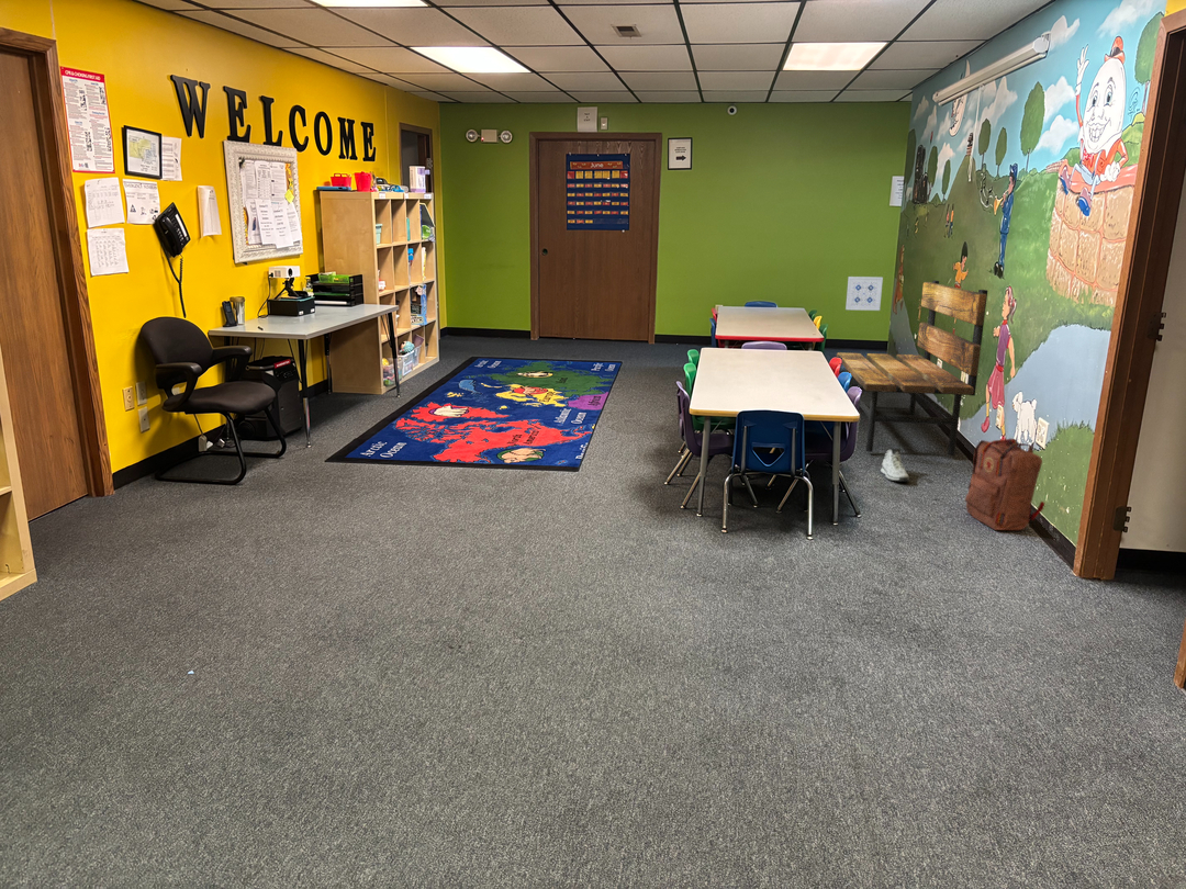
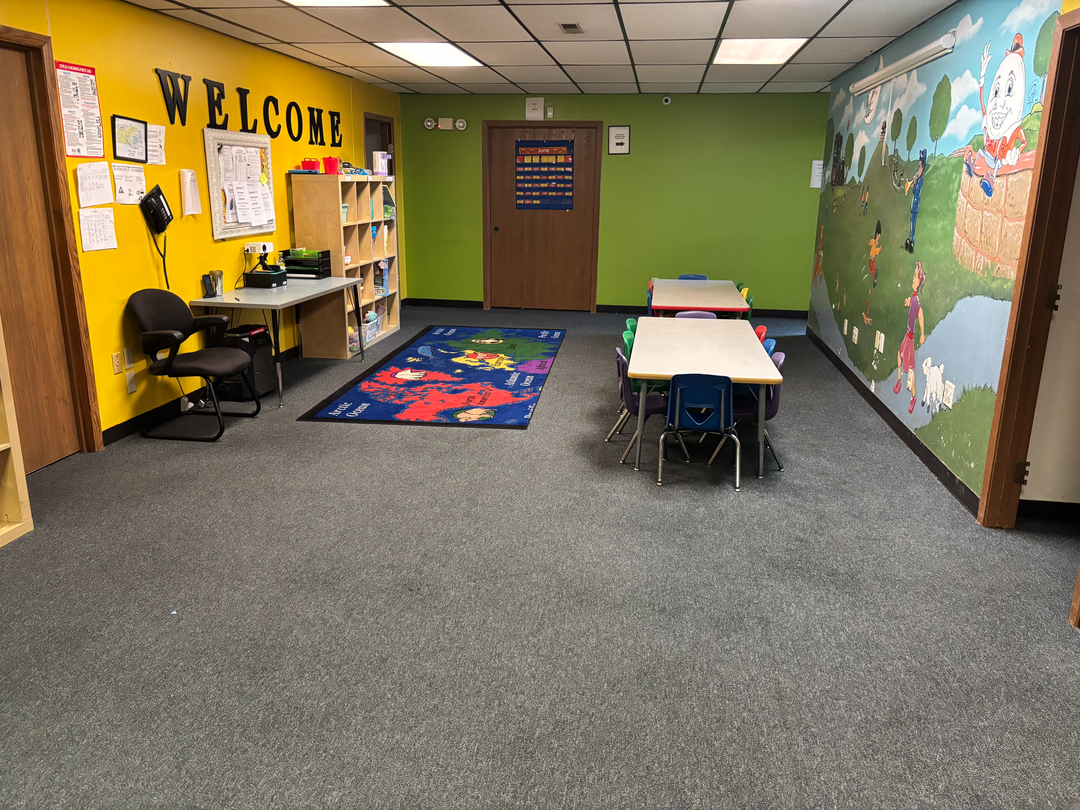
- wall art [844,275,884,312]
- sneaker [880,447,910,483]
- bench [836,280,988,457]
- backpack [964,437,1045,531]
